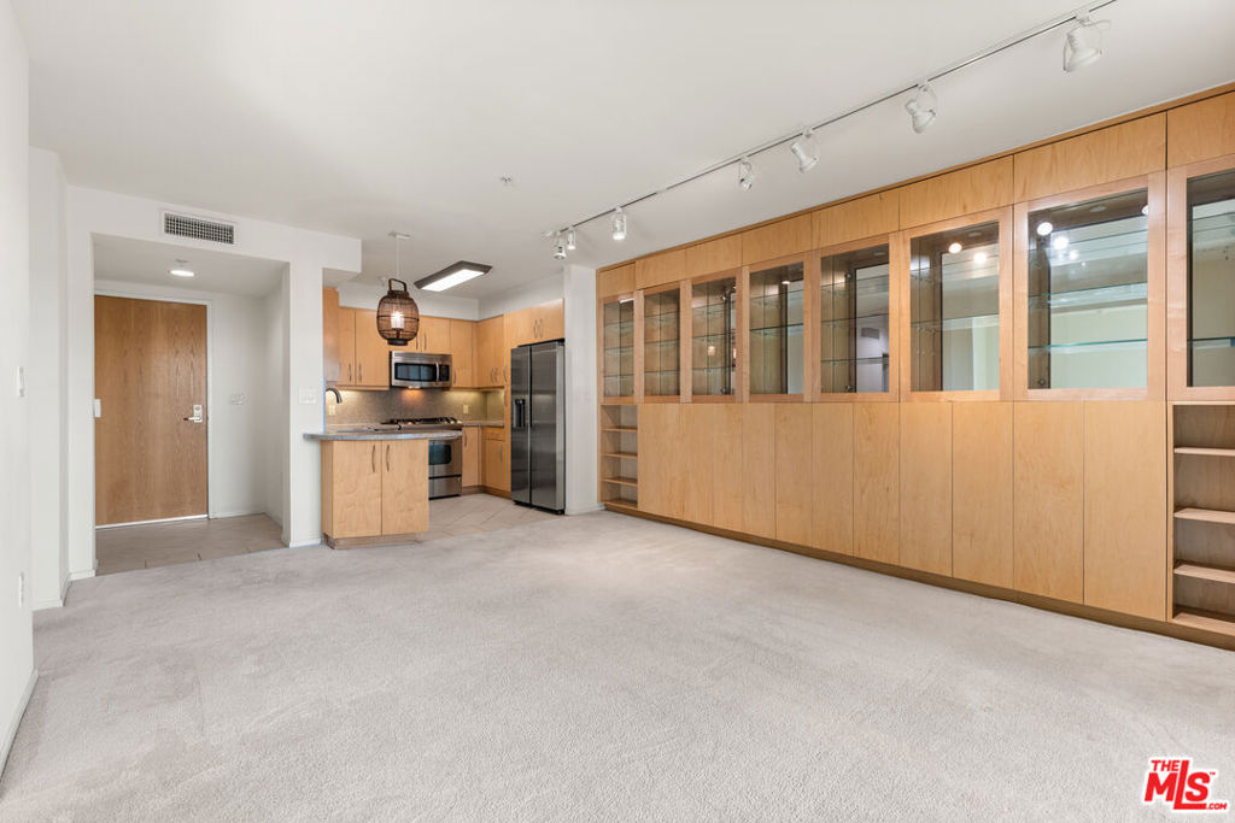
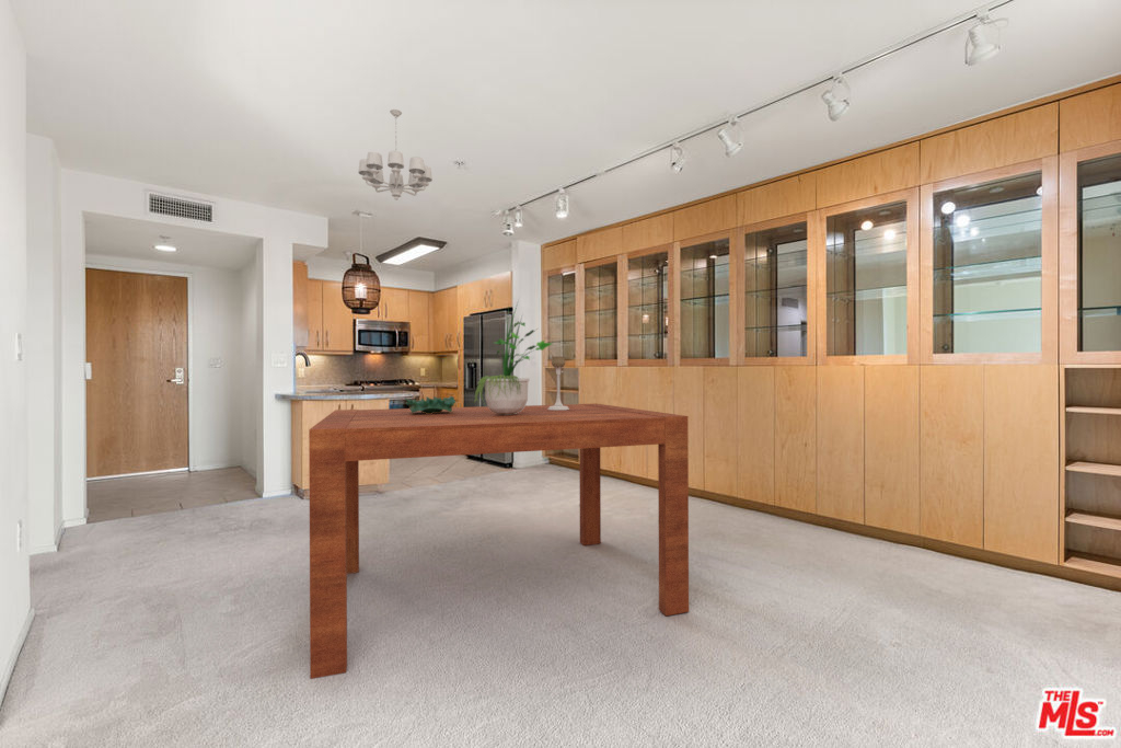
+ candle holder [547,355,569,411]
+ decorative bowl [404,395,457,414]
+ dining table [308,403,690,680]
+ potted plant [473,296,555,415]
+ chandelier [357,108,434,202]
